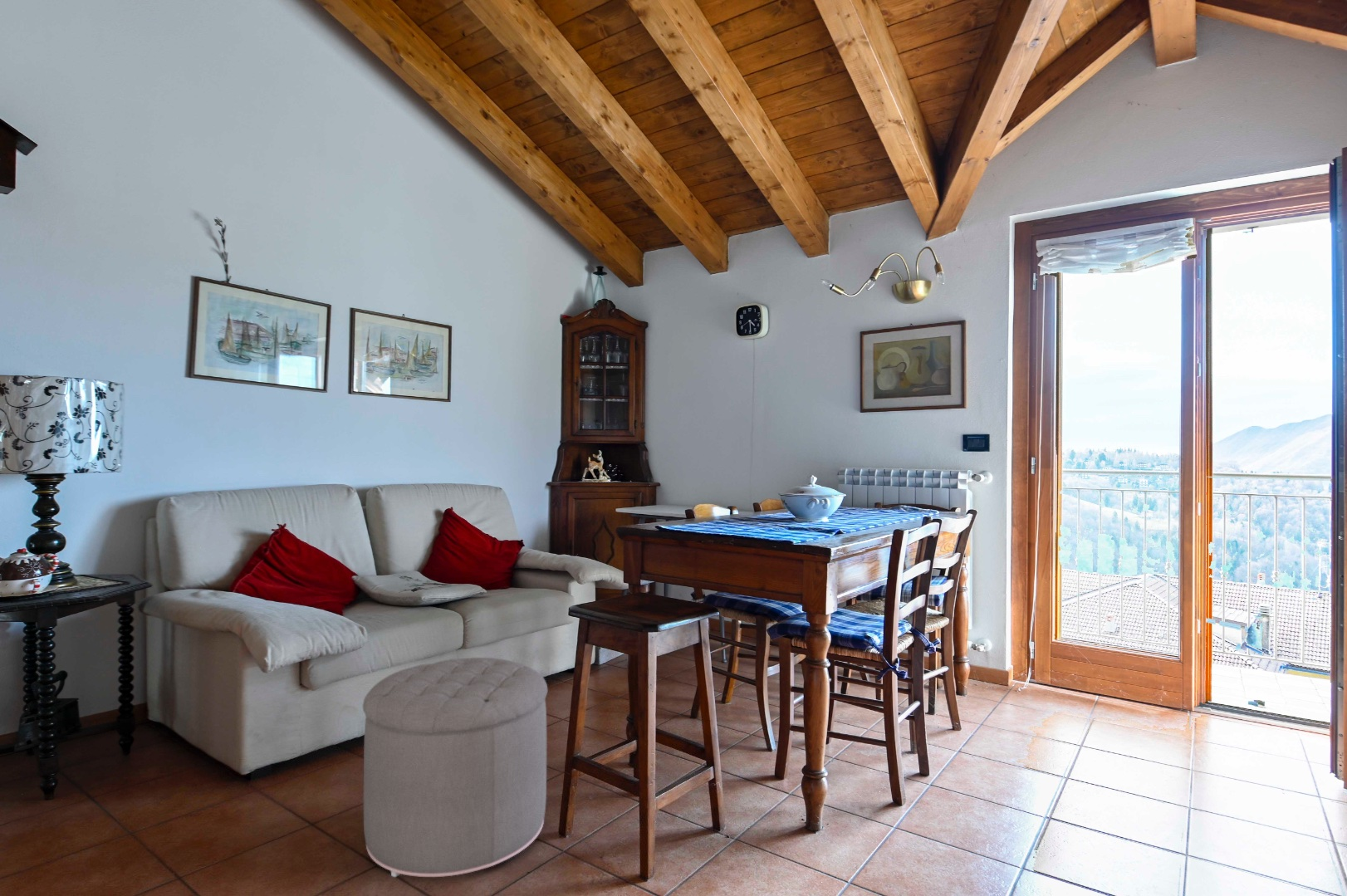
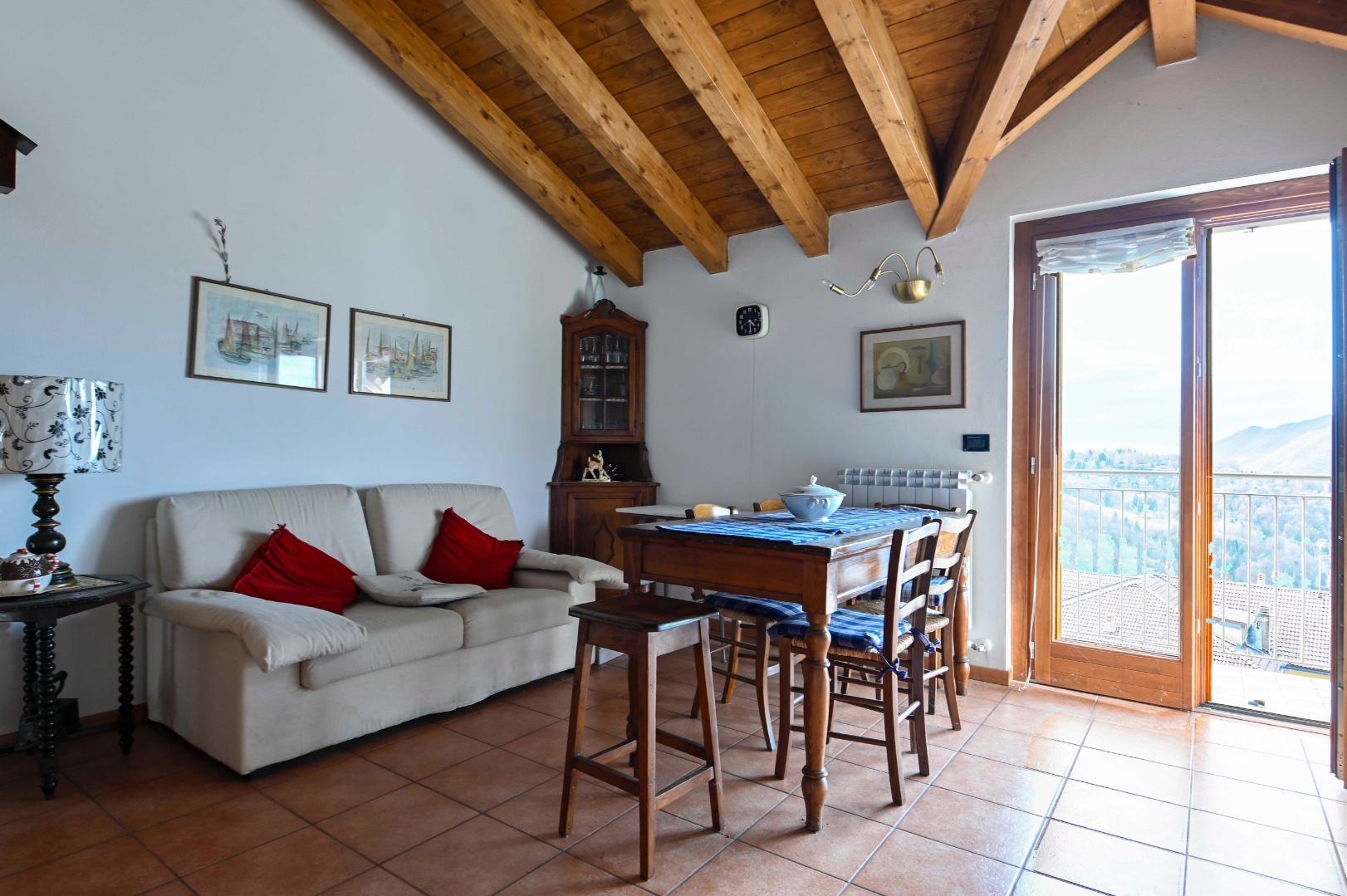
- ottoman [362,657,548,878]
